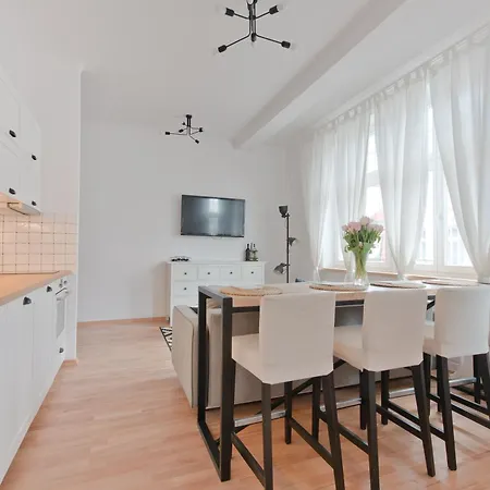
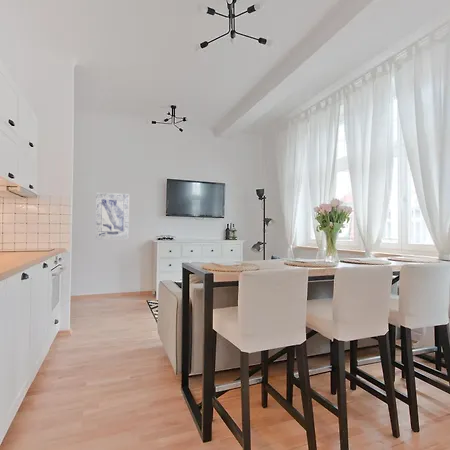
+ wall art [95,191,130,240]
